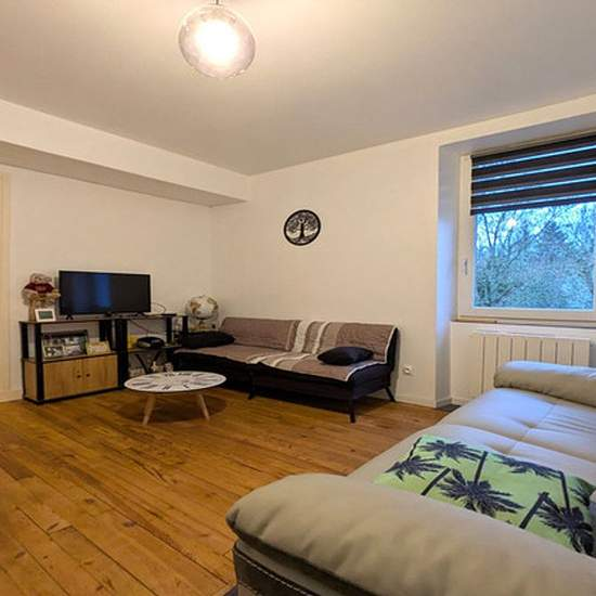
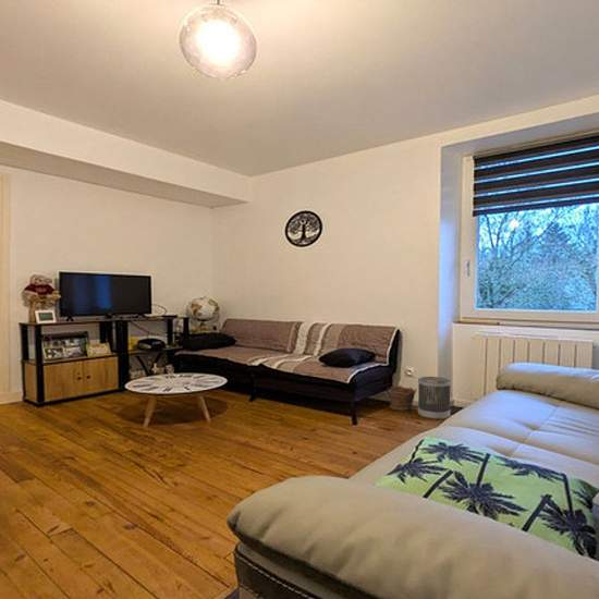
+ wastebasket [417,376,452,420]
+ clay pot [387,384,418,412]
